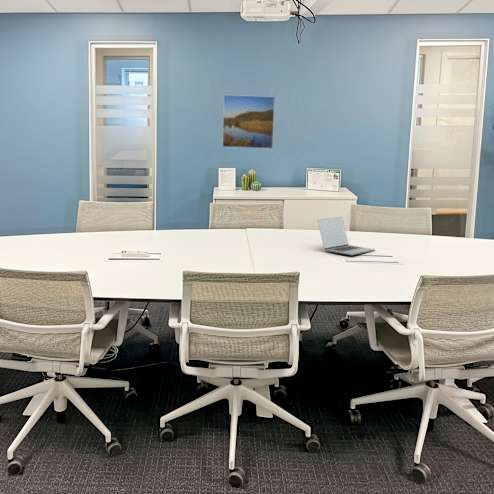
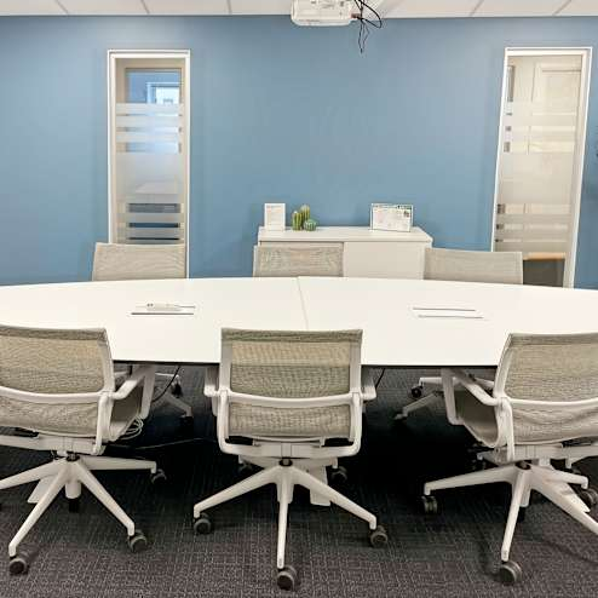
- laptop [317,216,376,256]
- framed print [221,94,276,150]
